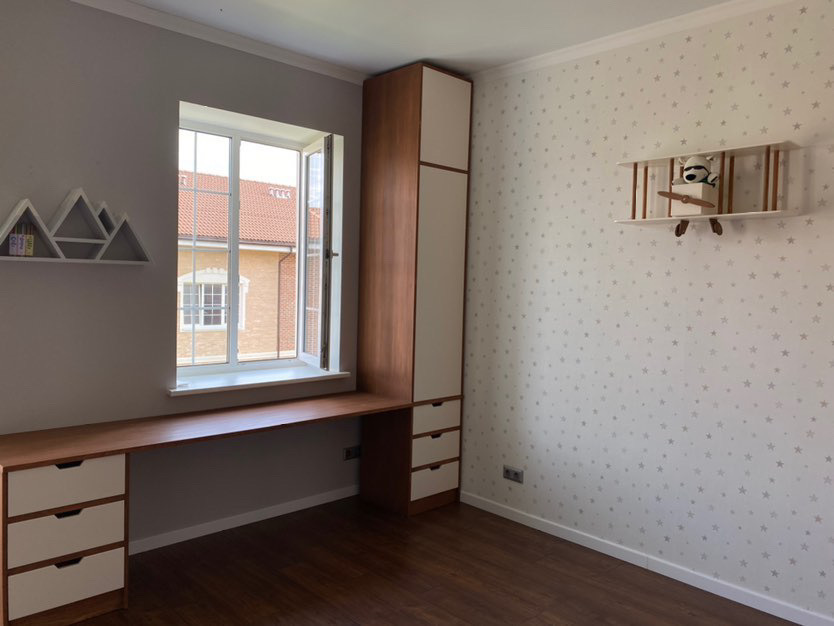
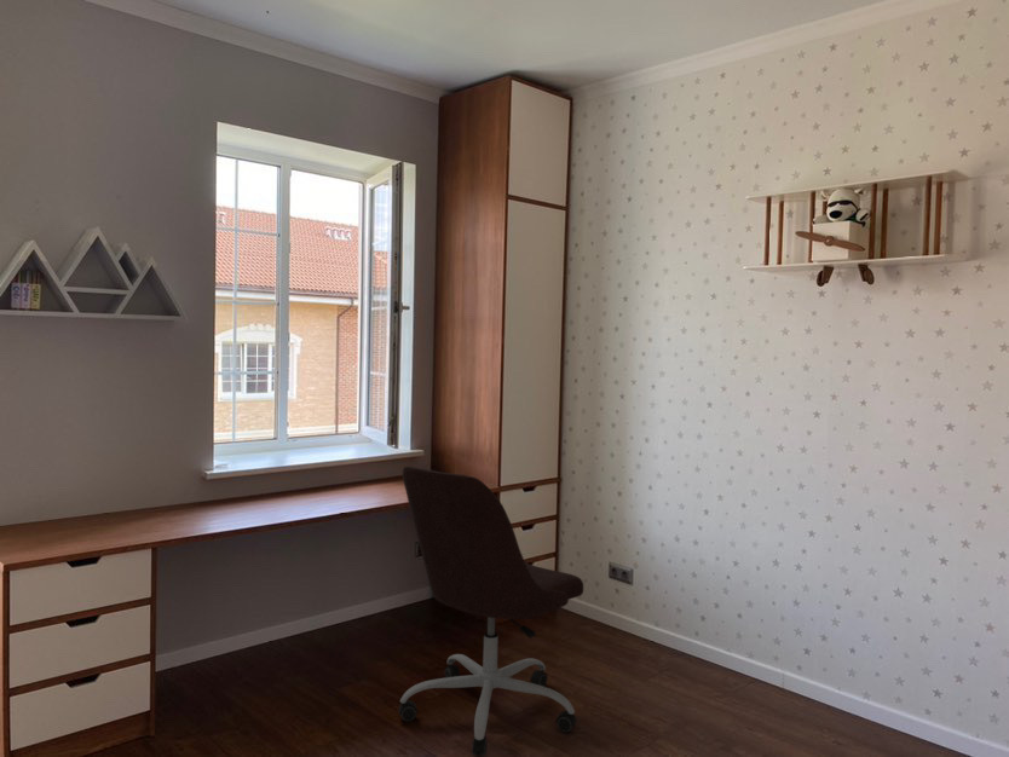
+ office chair [398,464,584,757]
